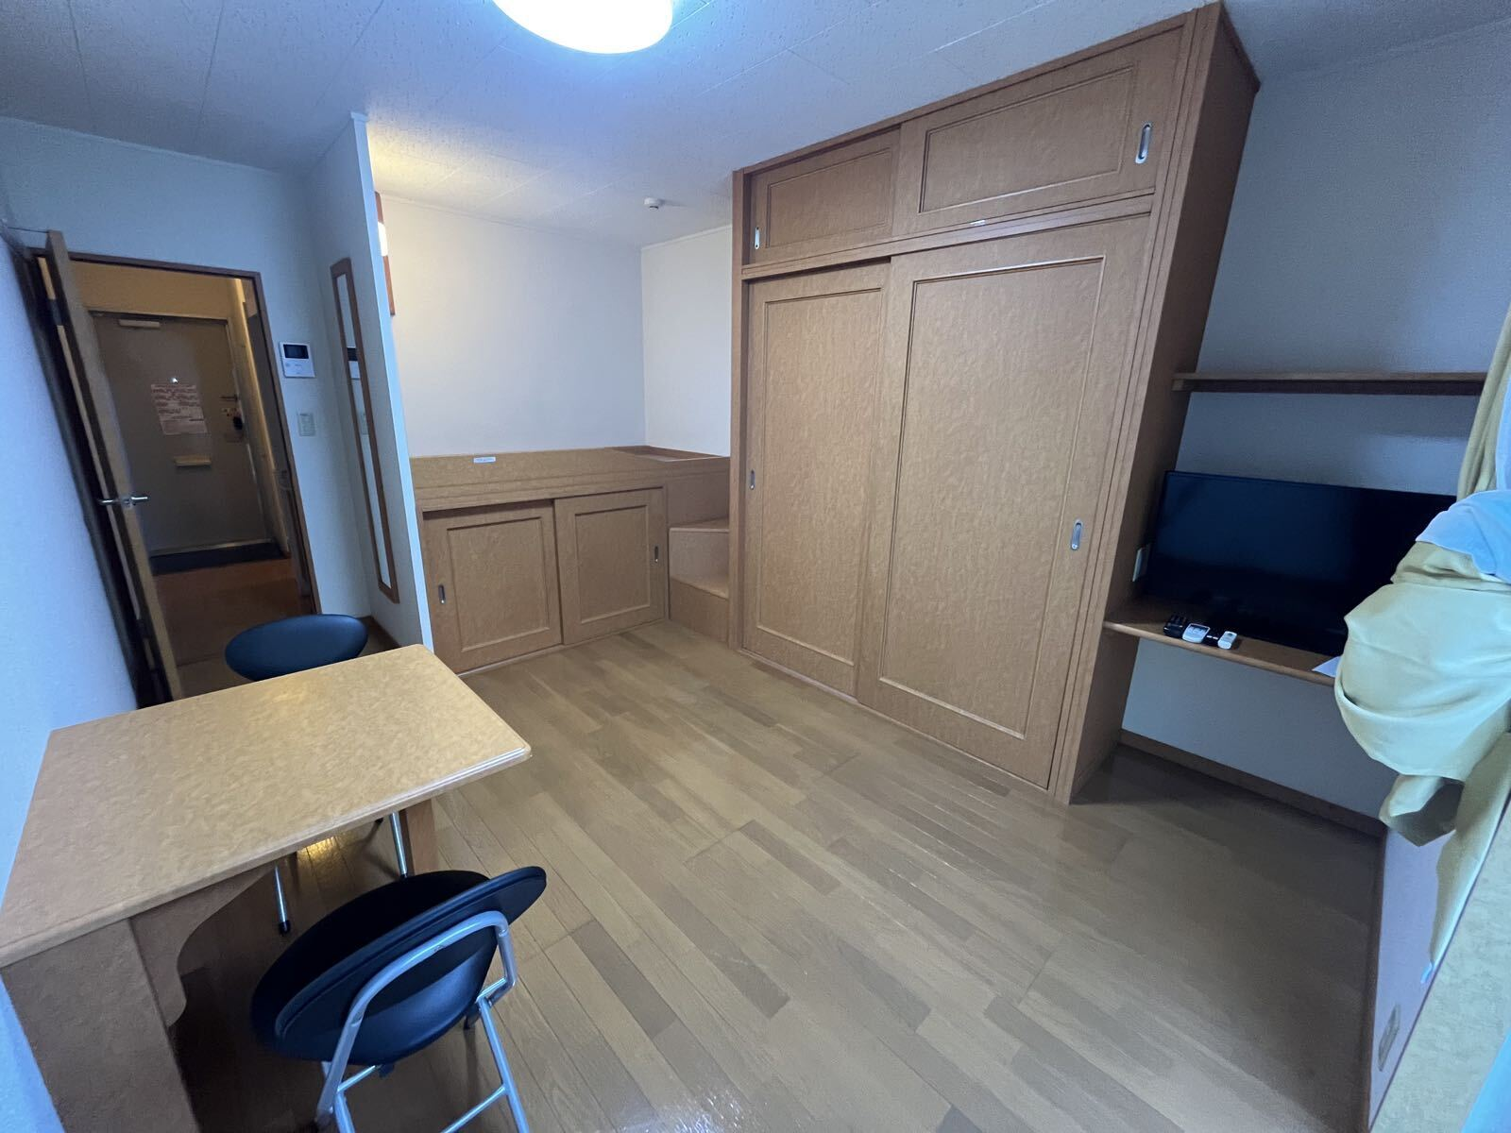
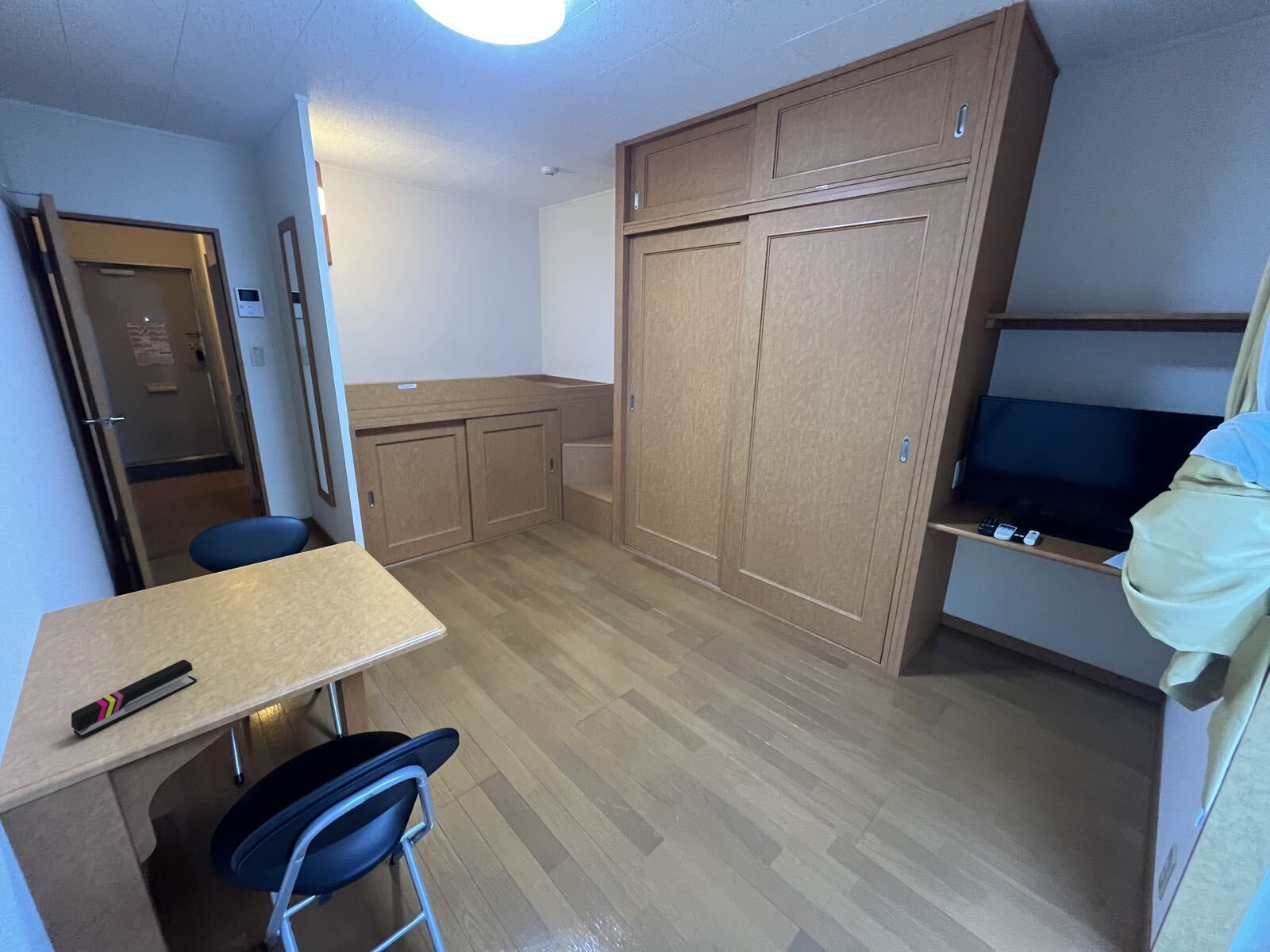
+ stapler [71,659,198,739]
